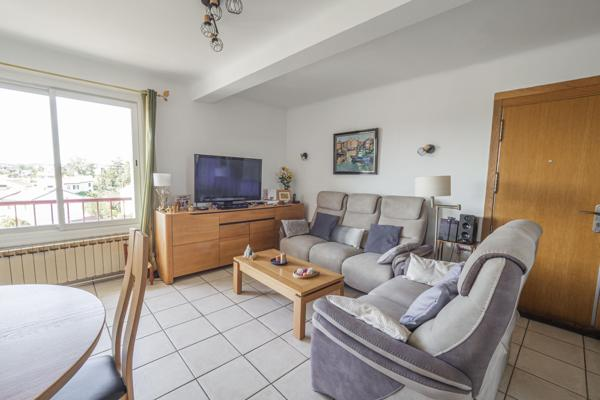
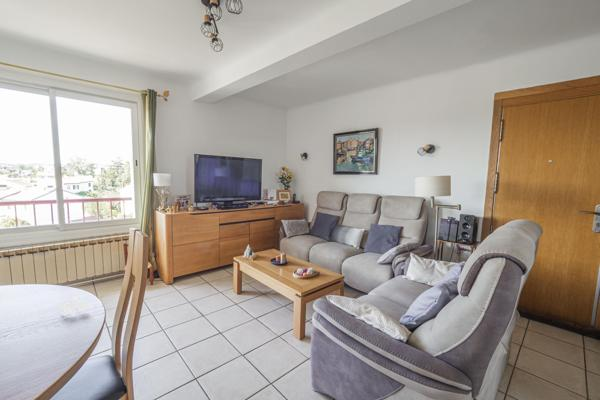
+ candle [59,296,90,316]
